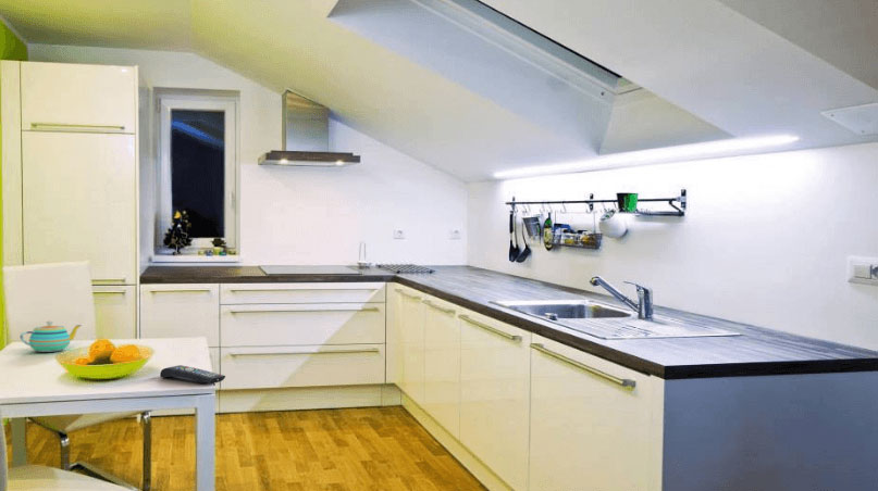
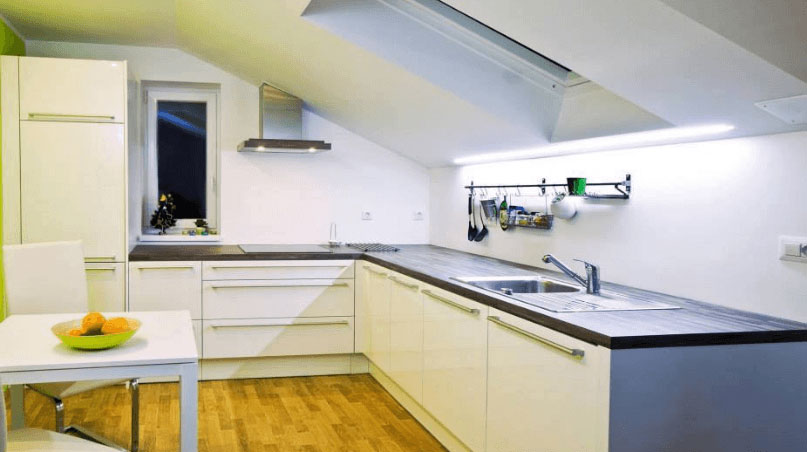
- remote control [159,364,226,385]
- teapot [18,320,83,353]
